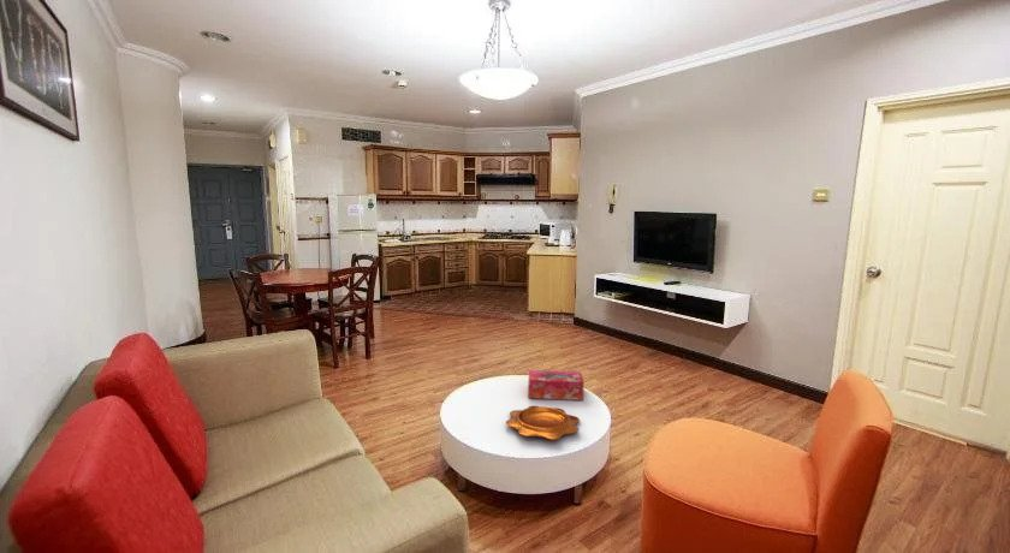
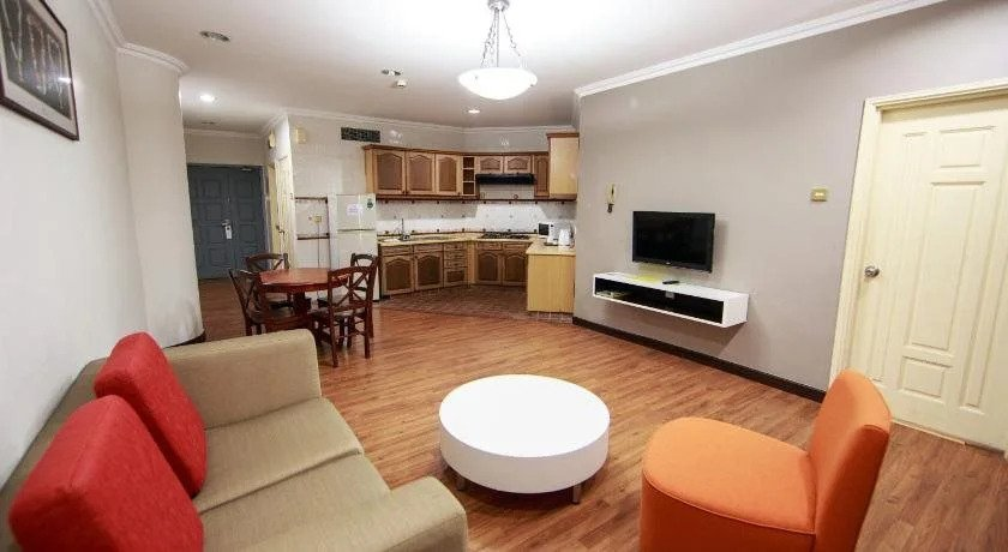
- decorative bowl [505,405,581,441]
- tissue box [527,369,586,402]
